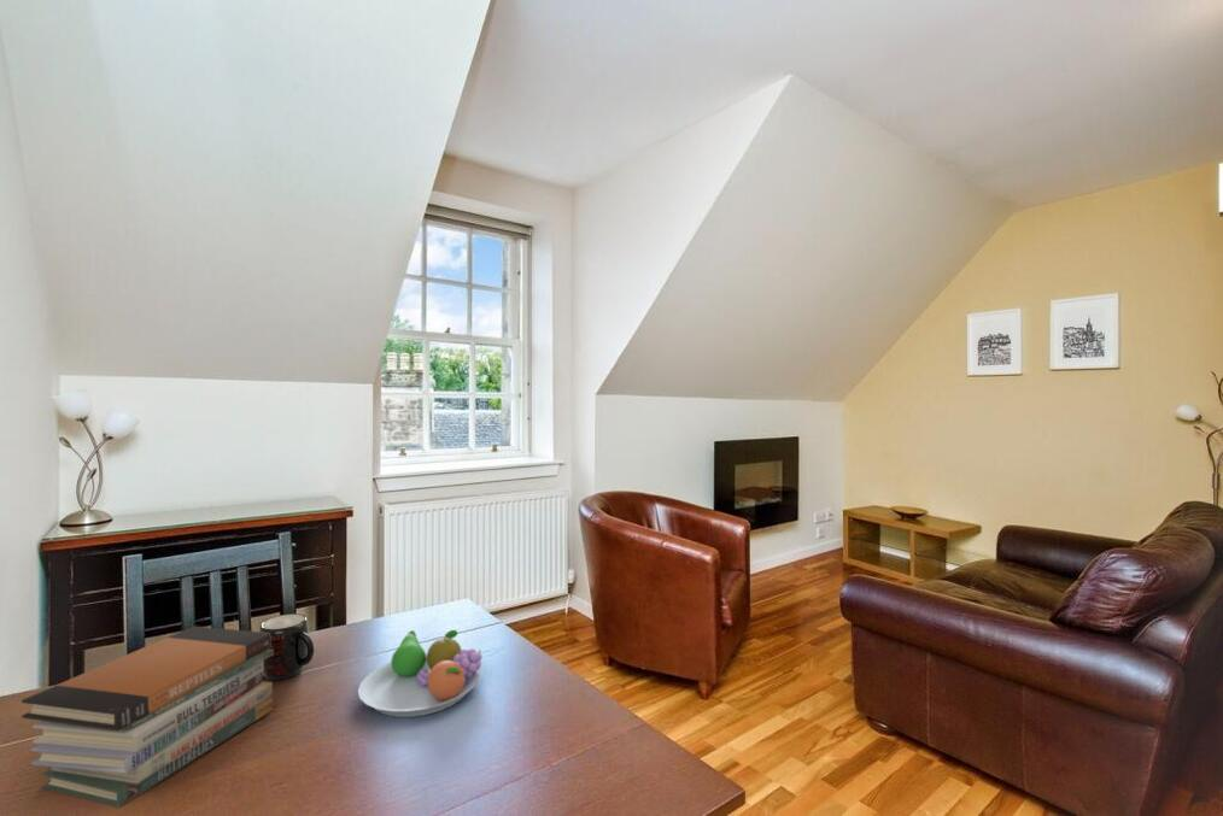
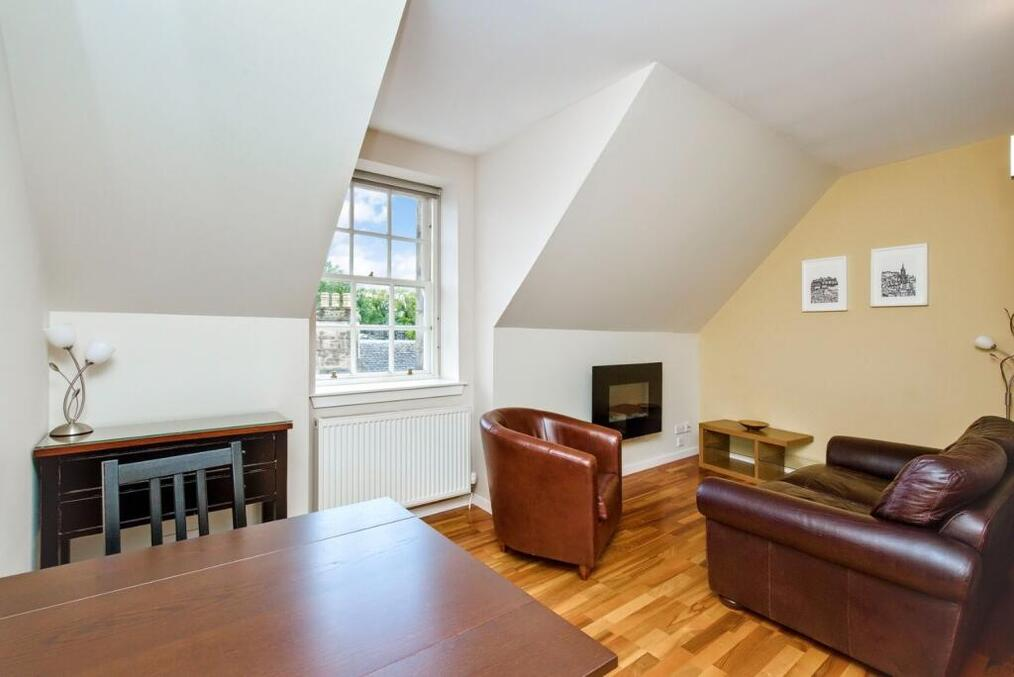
- fruit bowl [357,629,482,718]
- mug [258,612,315,681]
- book stack [21,624,274,809]
